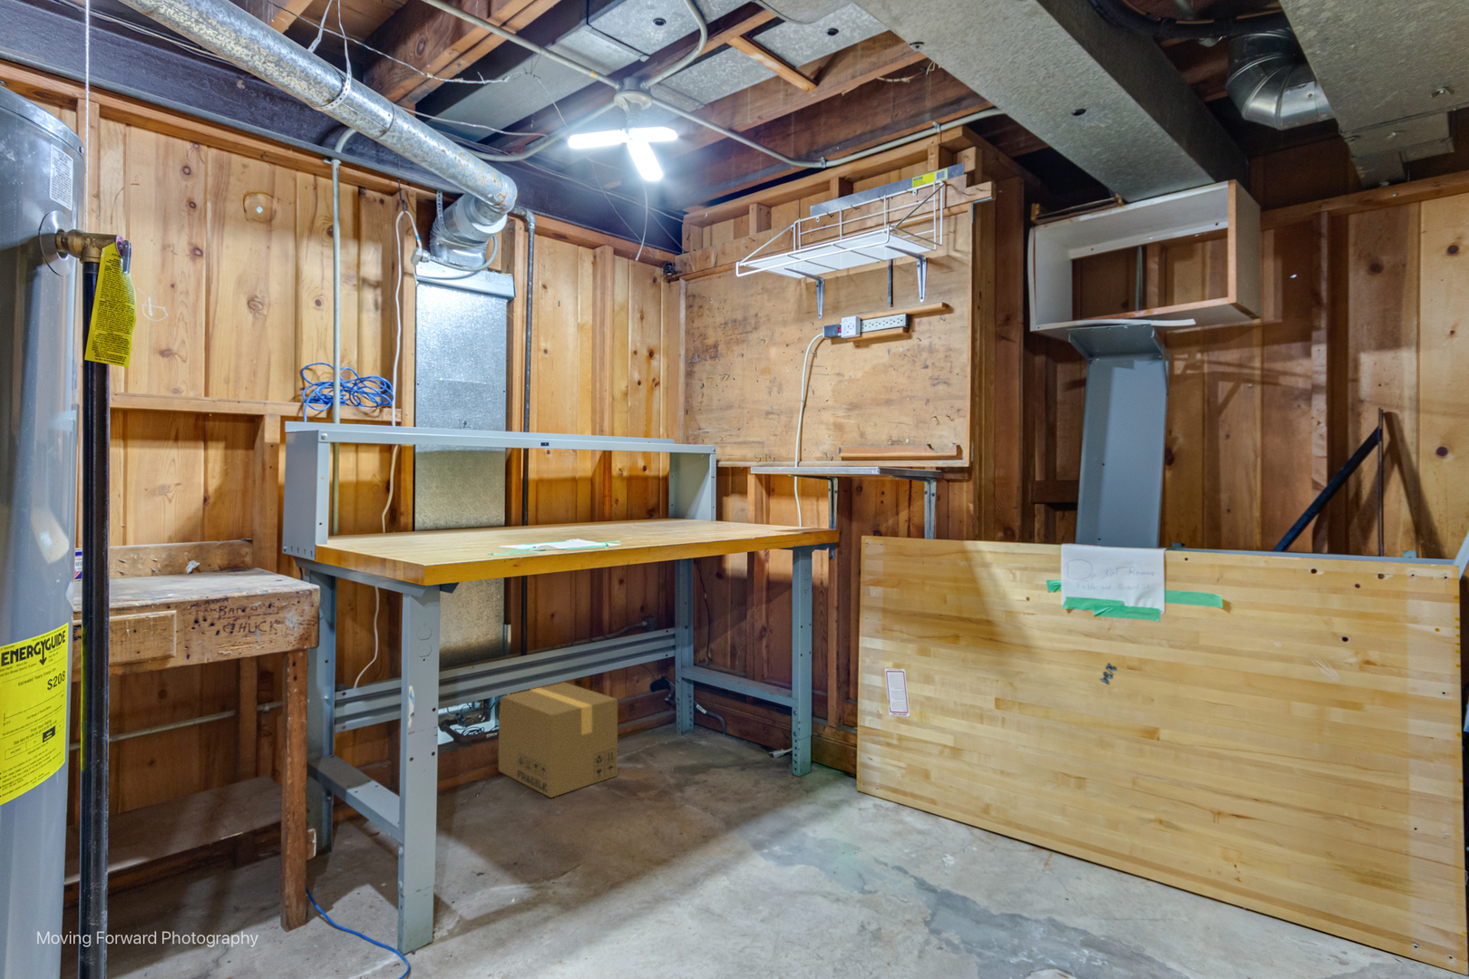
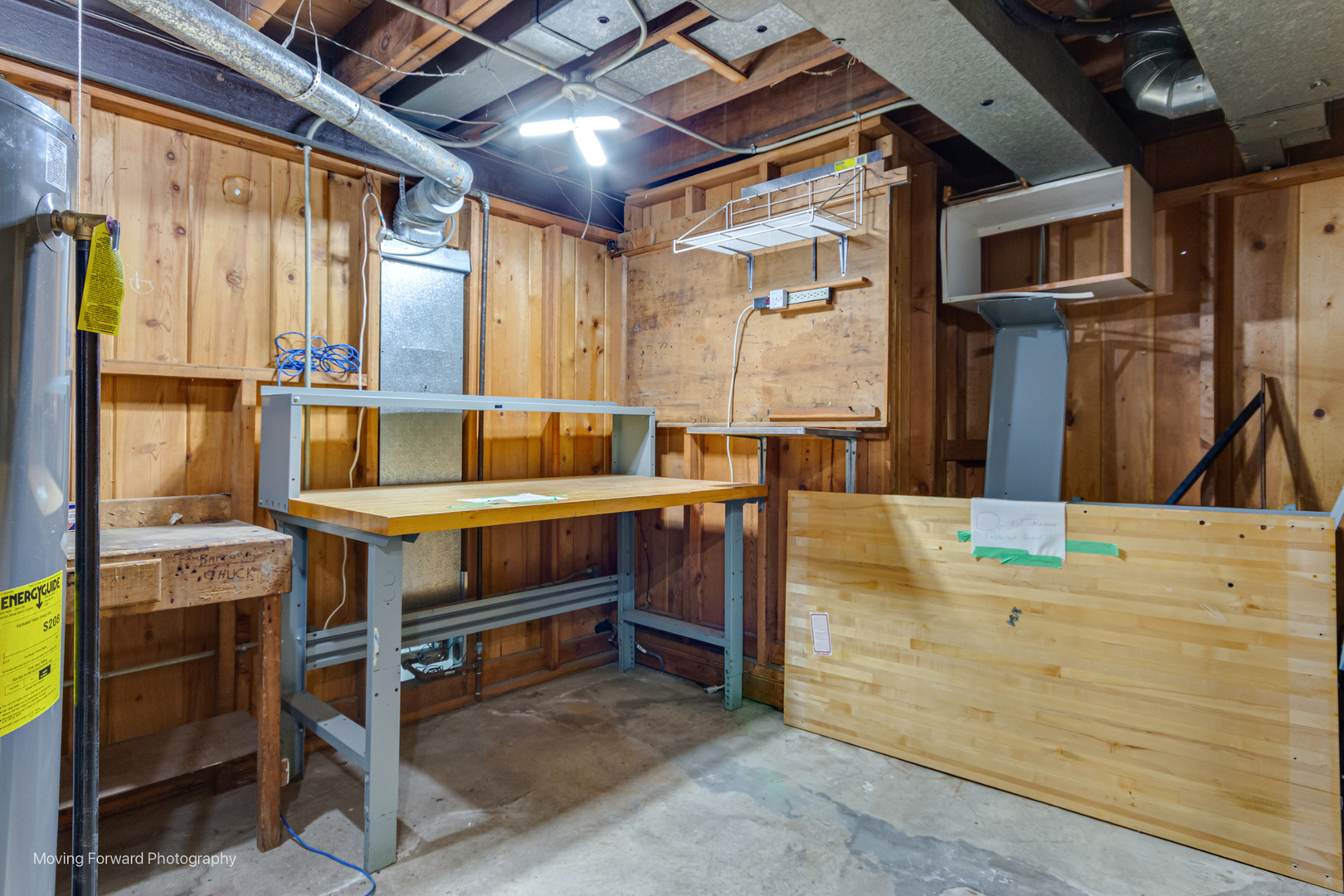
- cardboard box [497,682,619,799]
